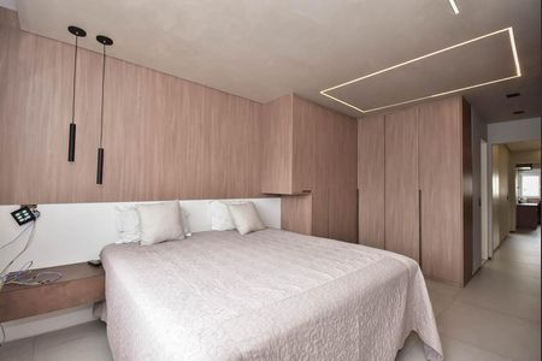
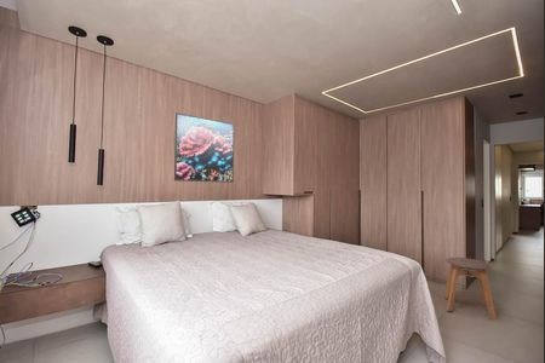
+ stool [443,257,498,322]
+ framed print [173,111,236,184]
